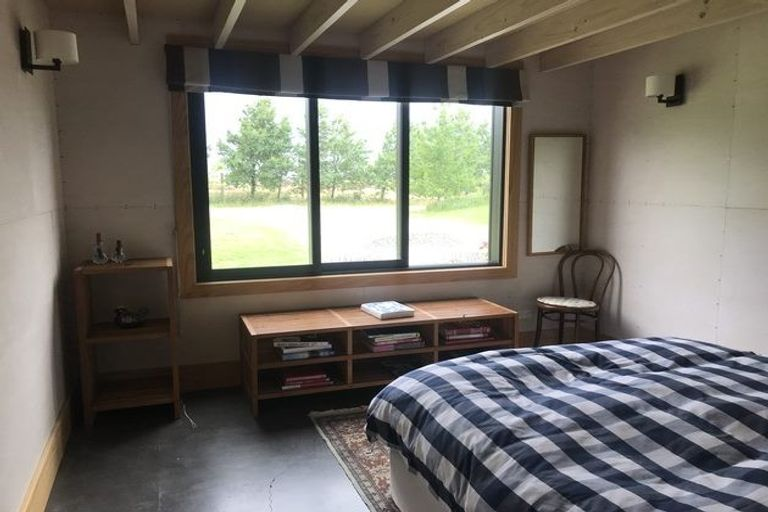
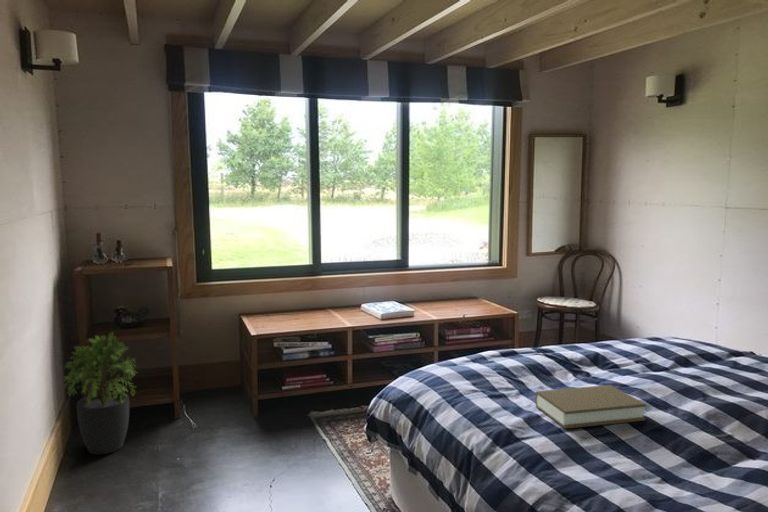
+ potted plant [62,330,140,456]
+ book [534,384,647,430]
